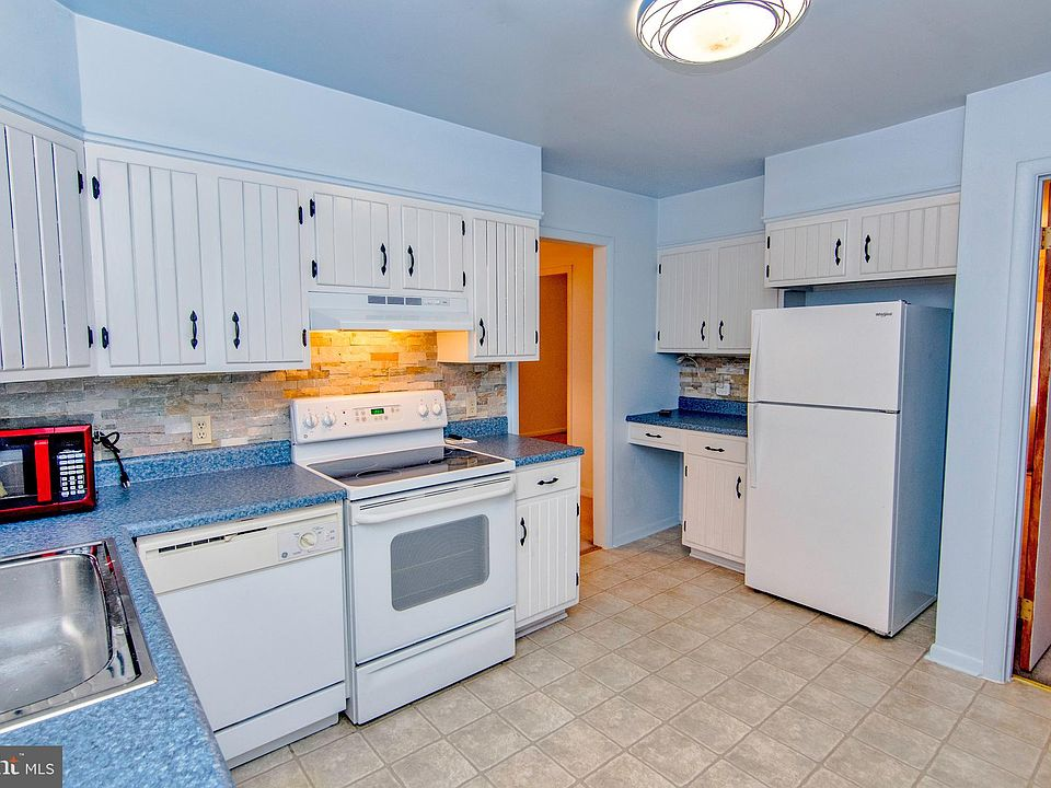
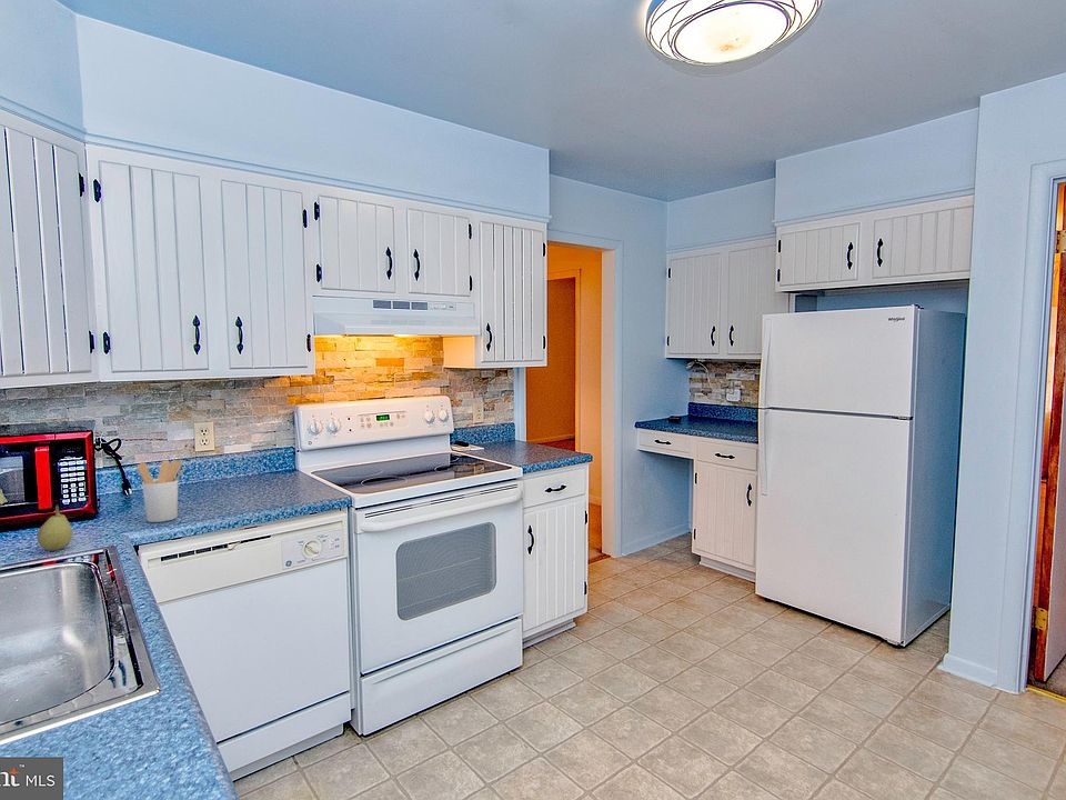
+ utensil holder [137,459,185,523]
+ fruit [36,503,73,551]
